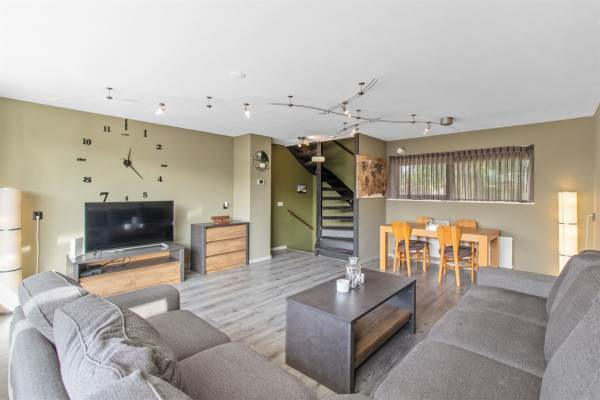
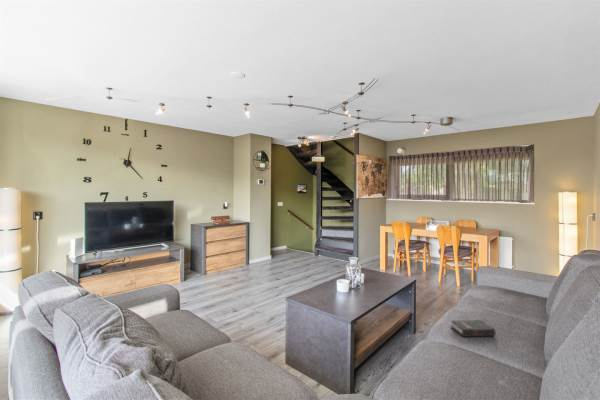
+ hardback book [450,319,497,338]
